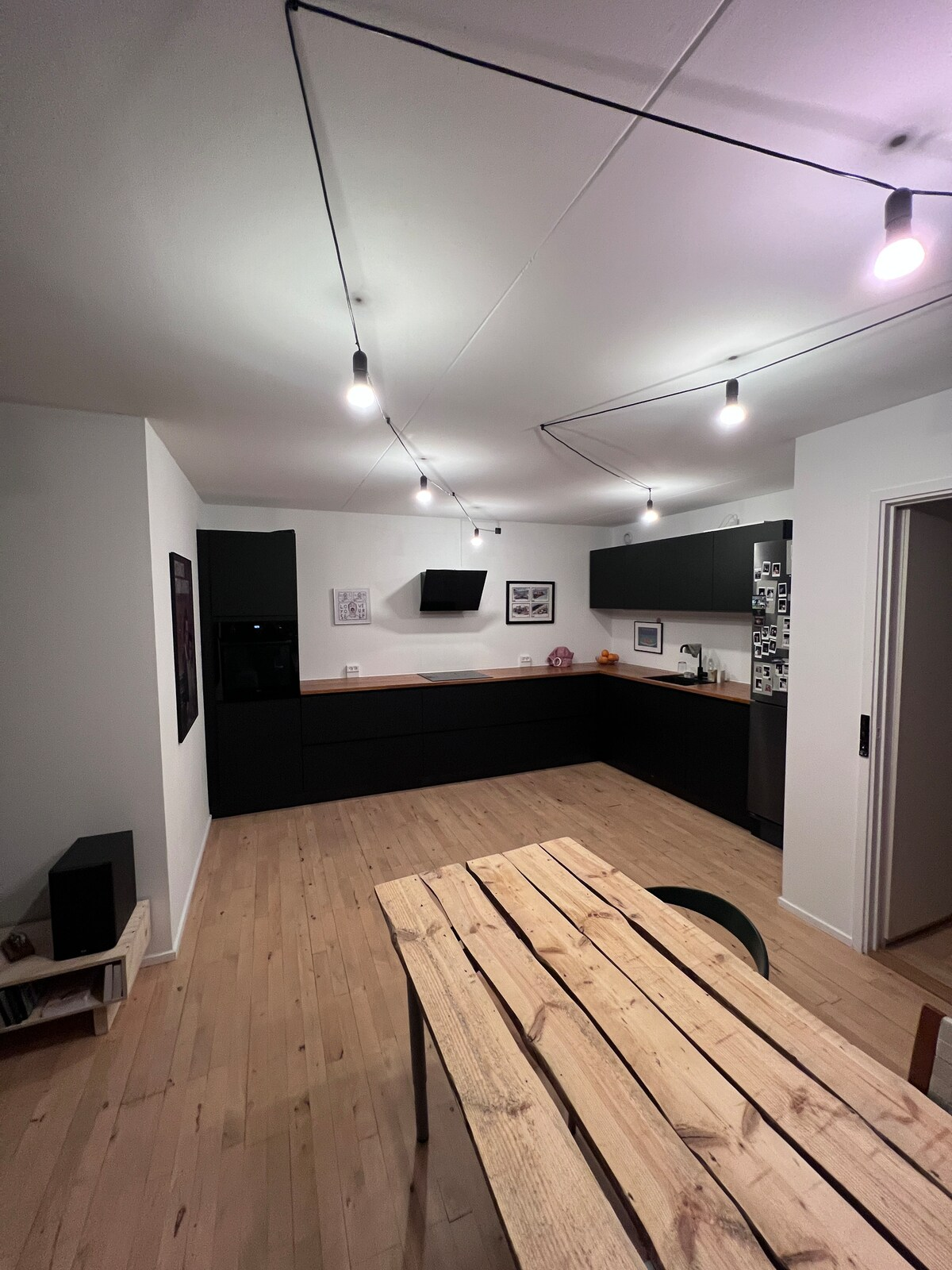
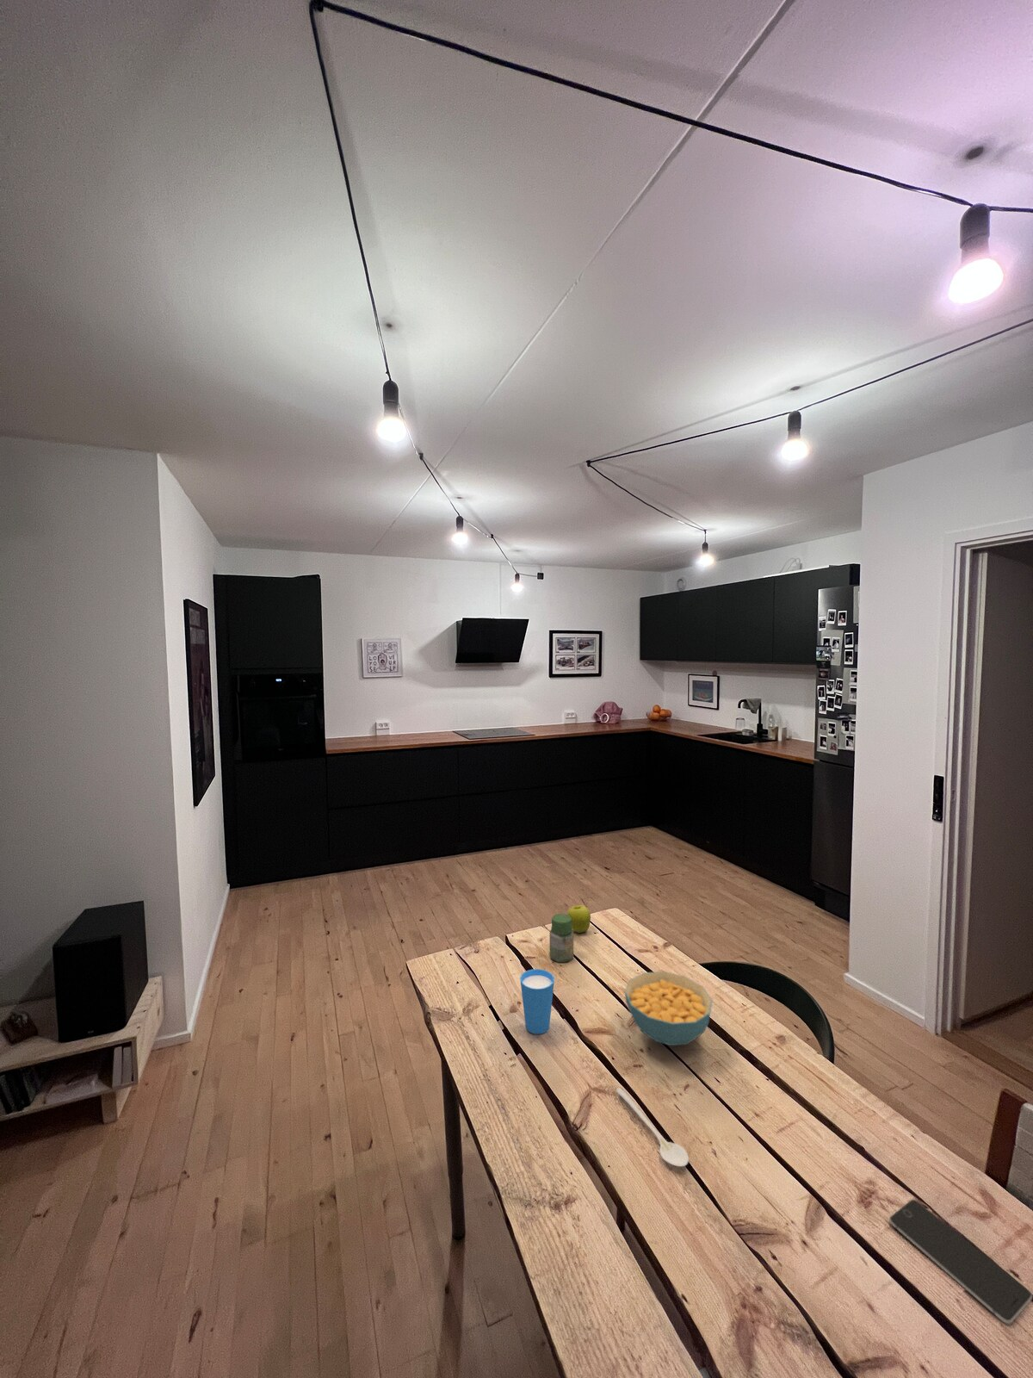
+ smartphone [889,1199,1033,1325]
+ fruit [566,904,591,933]
+ cup [519,968,556,1035]
+ jar [548,913,574,962]
+ cereal bowl [624,971,714,1046]
+ stirrer [615,1087,689,1168]
